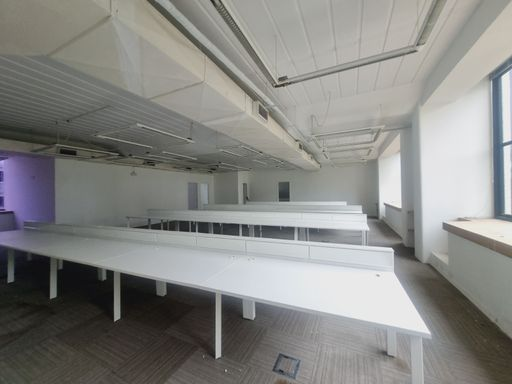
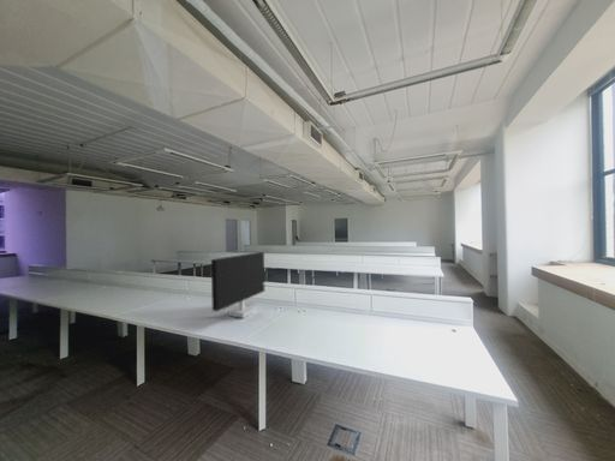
+ monitor [210,251,265,319]
